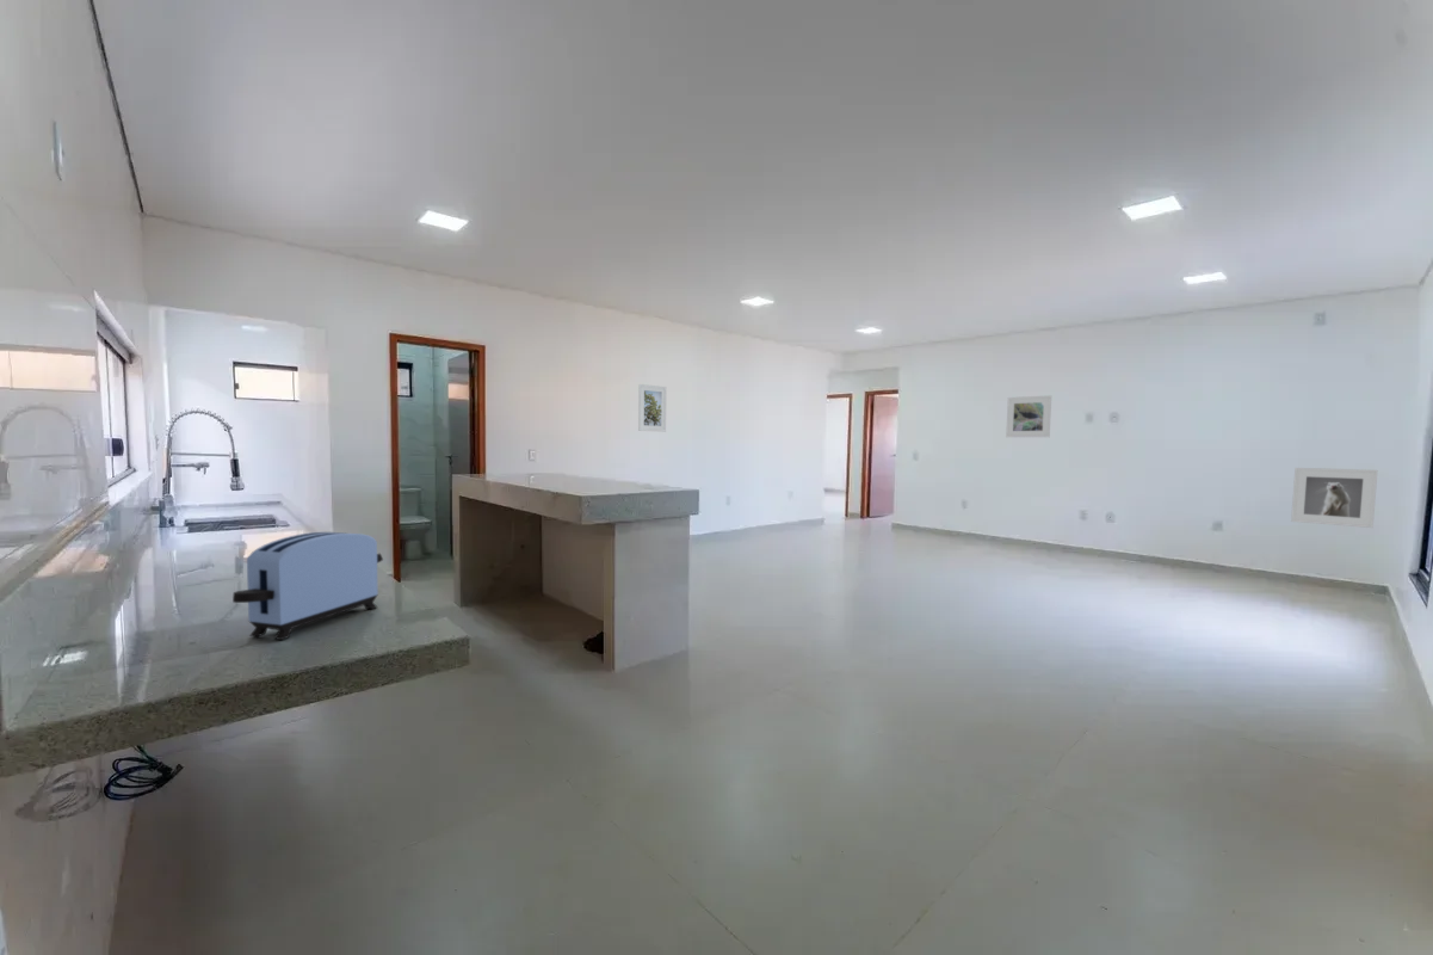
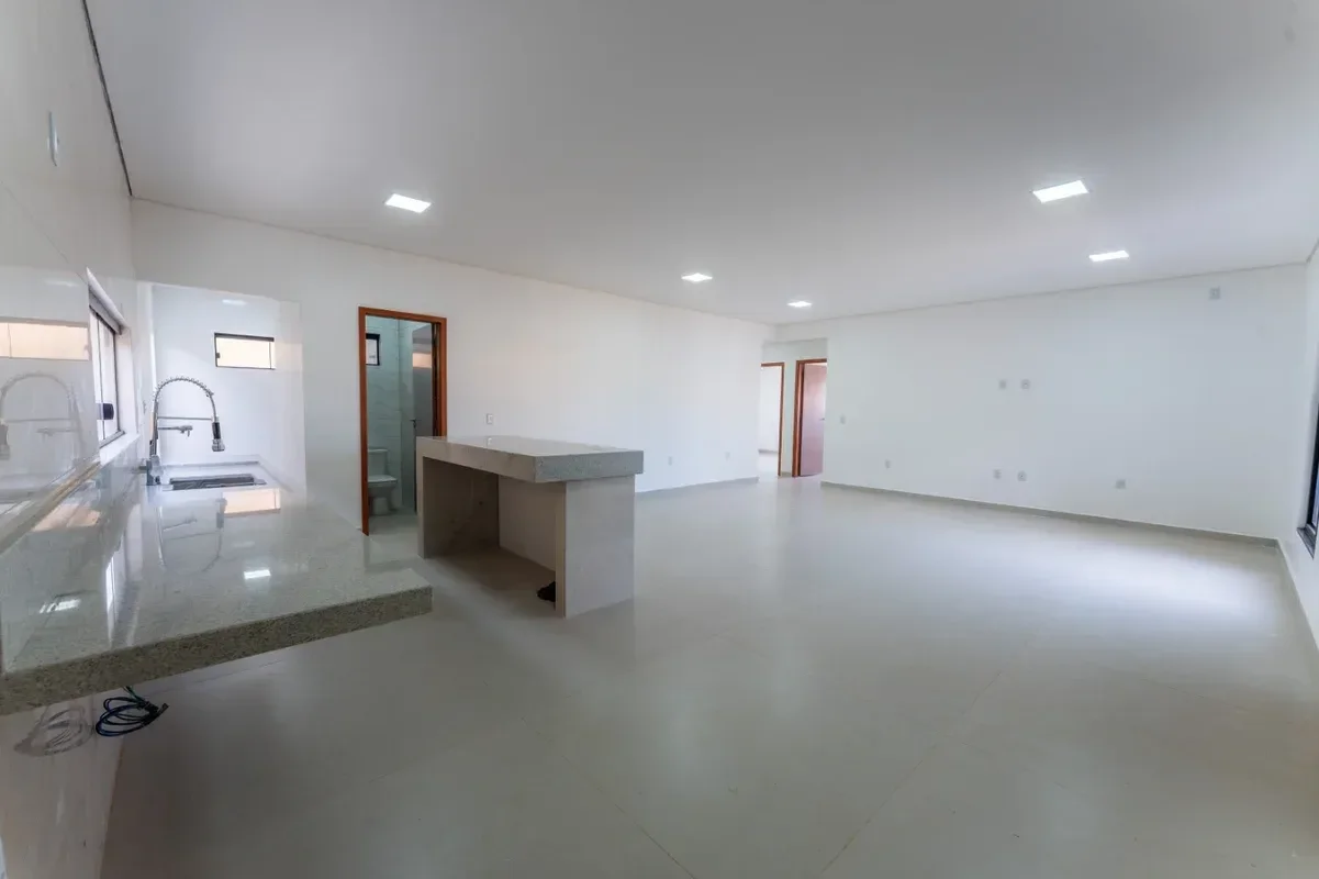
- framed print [1005,394,1052,438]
- toaster [231,531,384,641]
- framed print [1290,467,1379,529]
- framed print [637,383,667,433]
